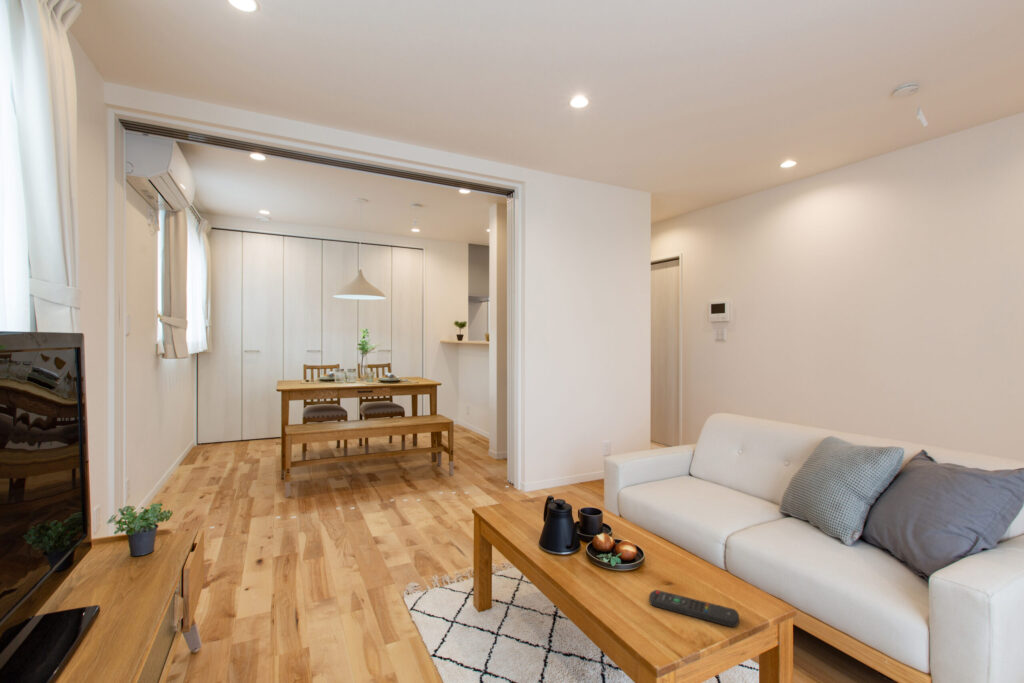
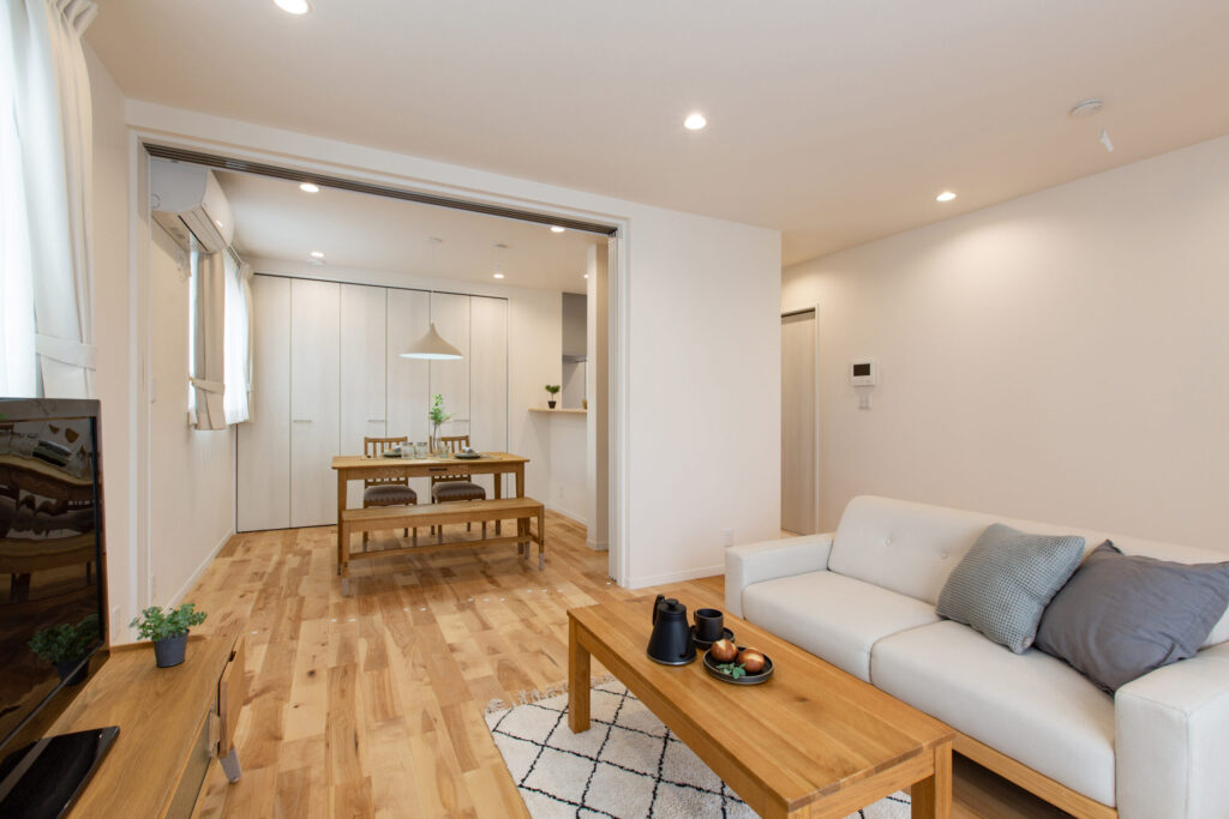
- remote control [648,589,740,628]
